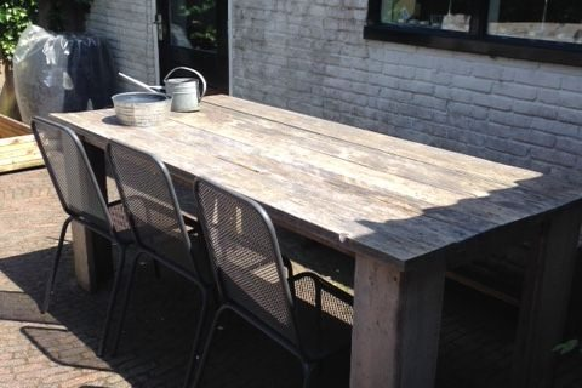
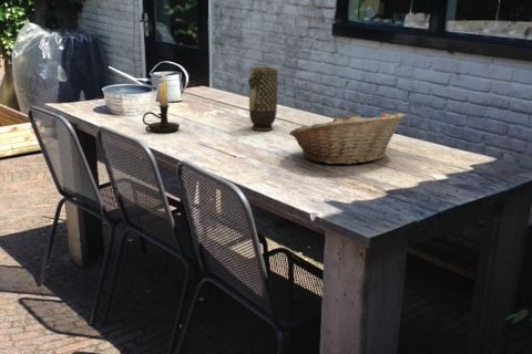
+ vase [247,66,279,132]
+ candle holder [142,72,181,134]
+ fruit basket [288,112,406,166]
